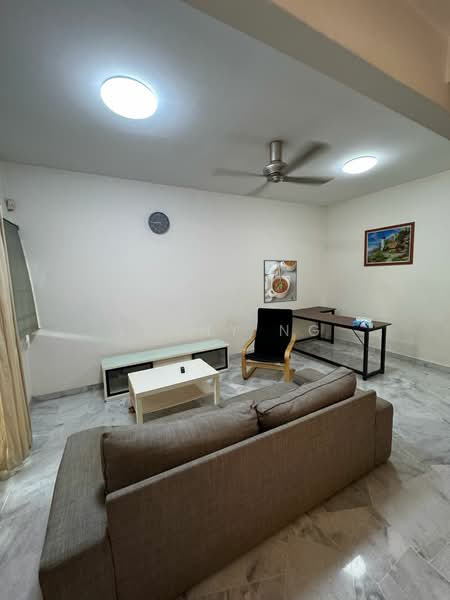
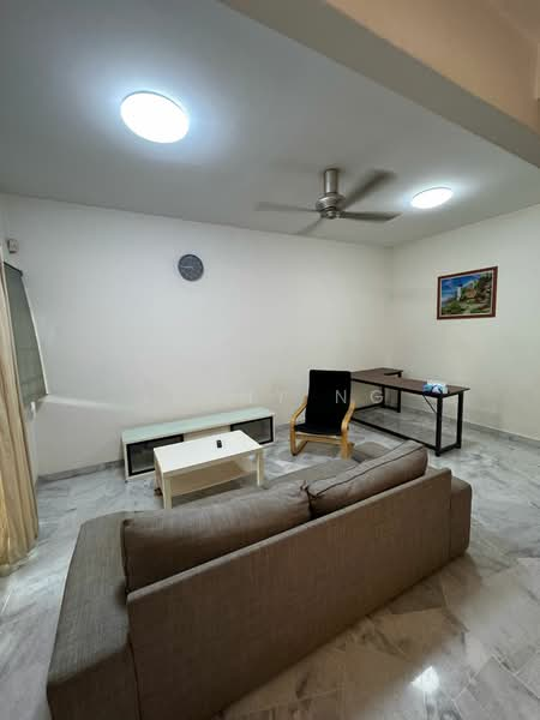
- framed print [263,259,298,304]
